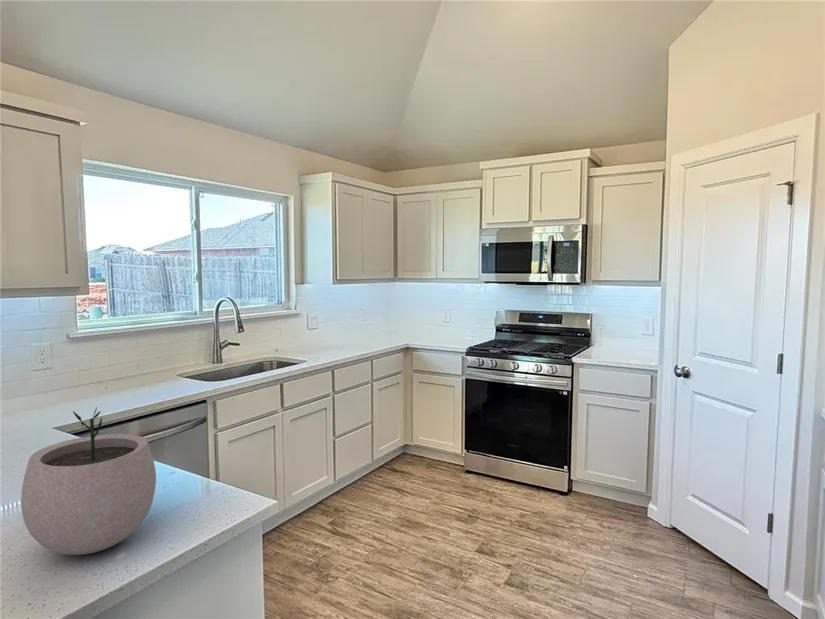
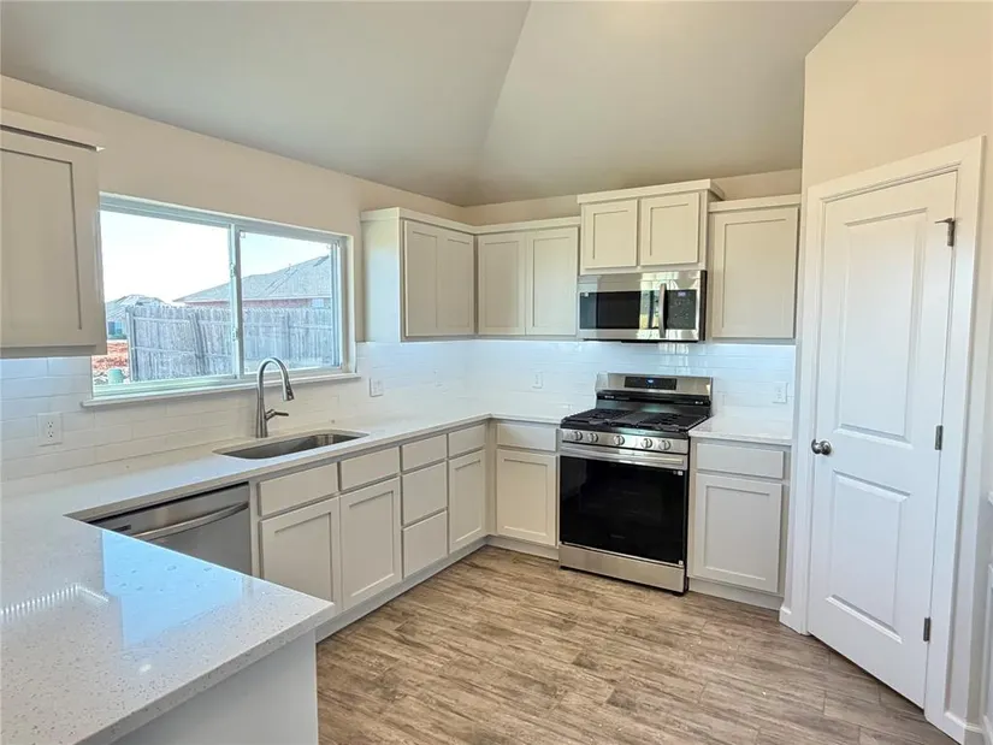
- plant pot [20,407,157,556]
